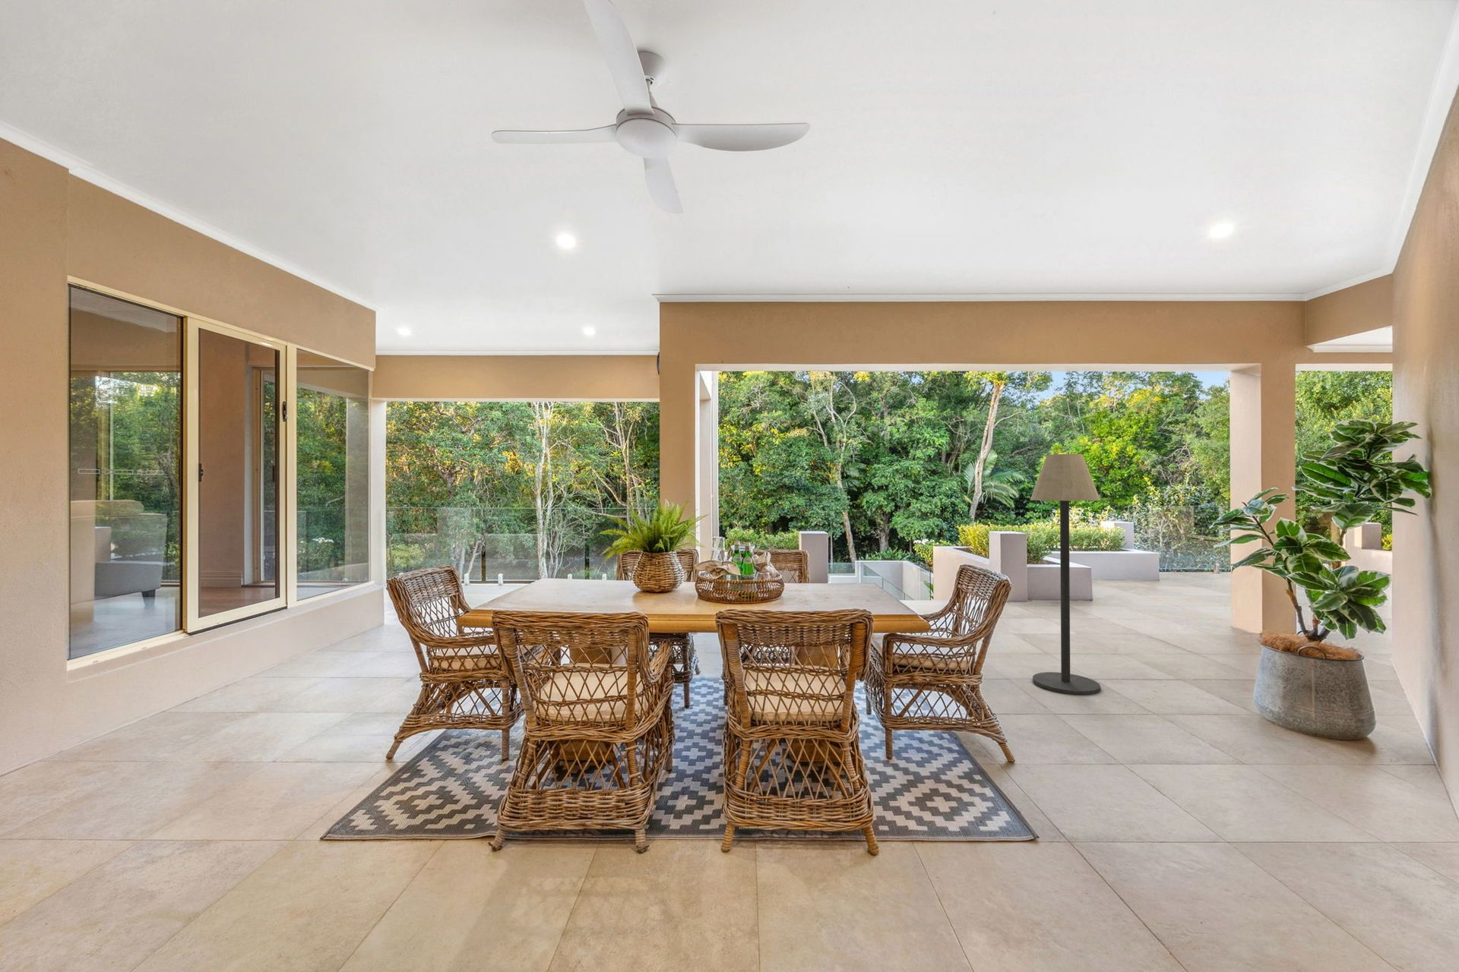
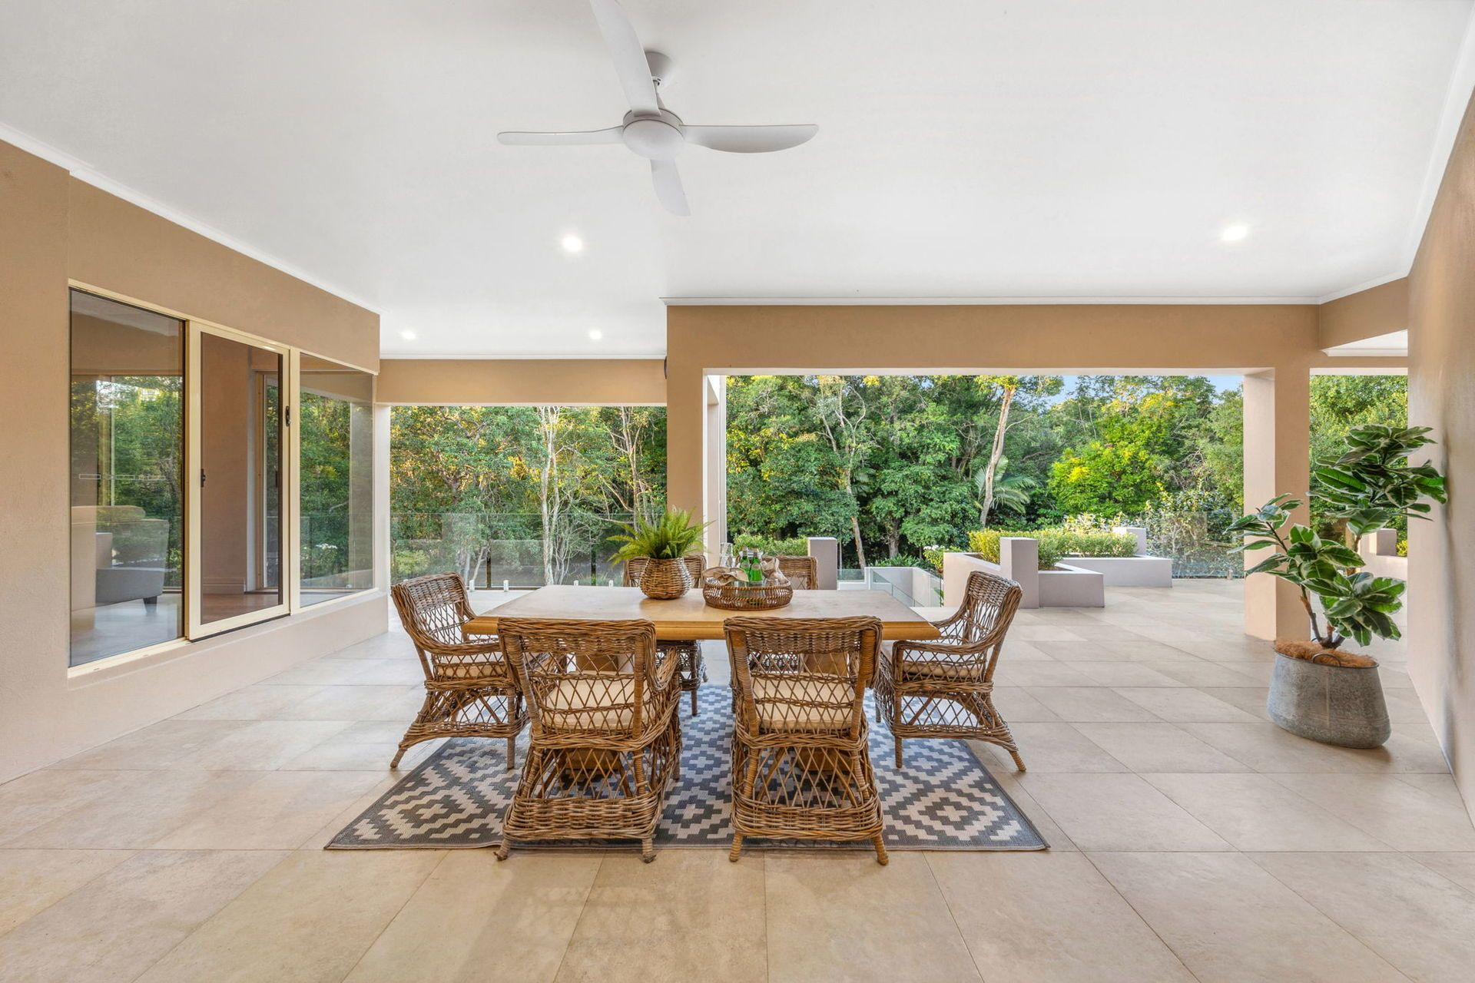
- floor lamp [1030,453,1101,695]
